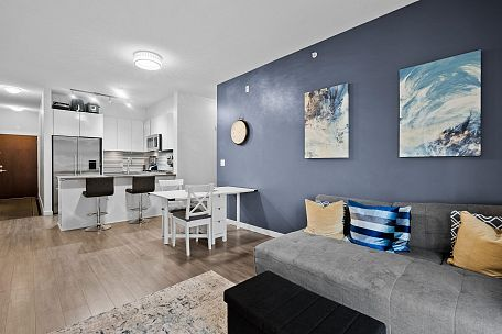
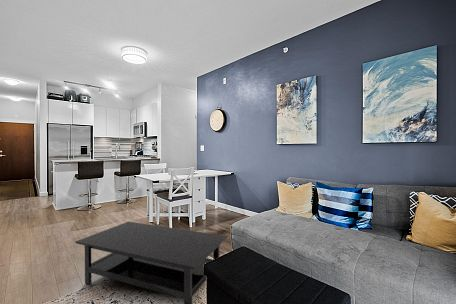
+ coffee table [75,221,228,304]
